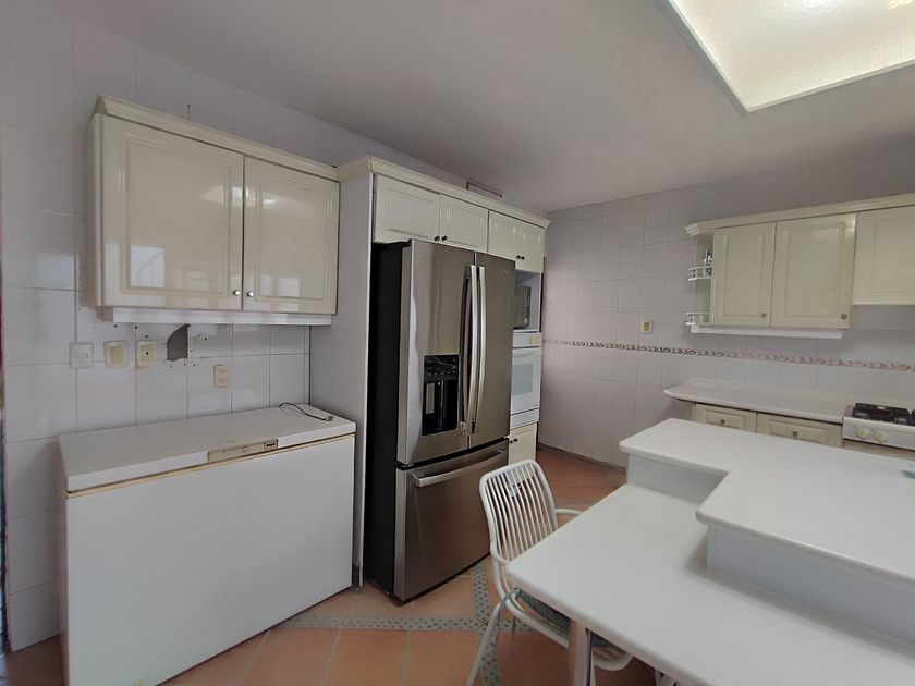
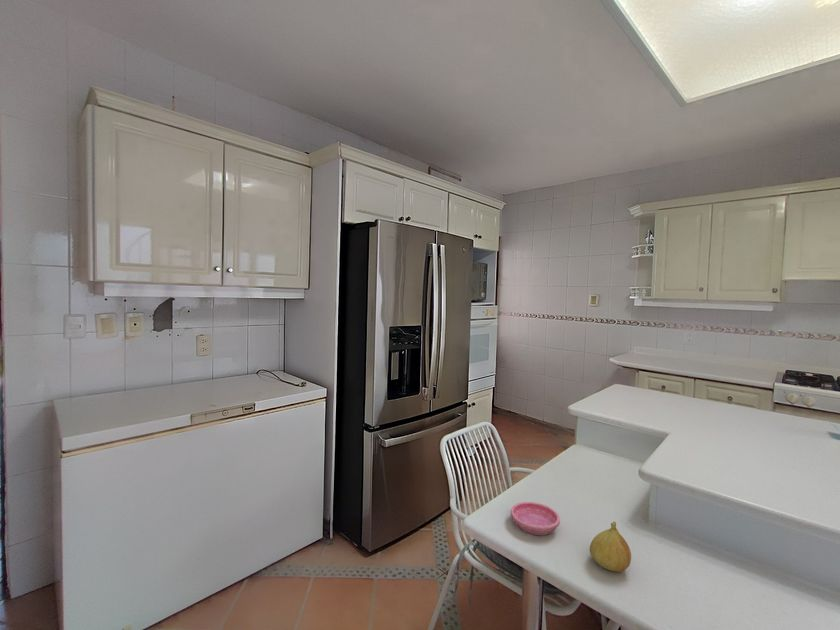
+ saucer [510,501,561,536]
+ fruit [589,521,632,573]
